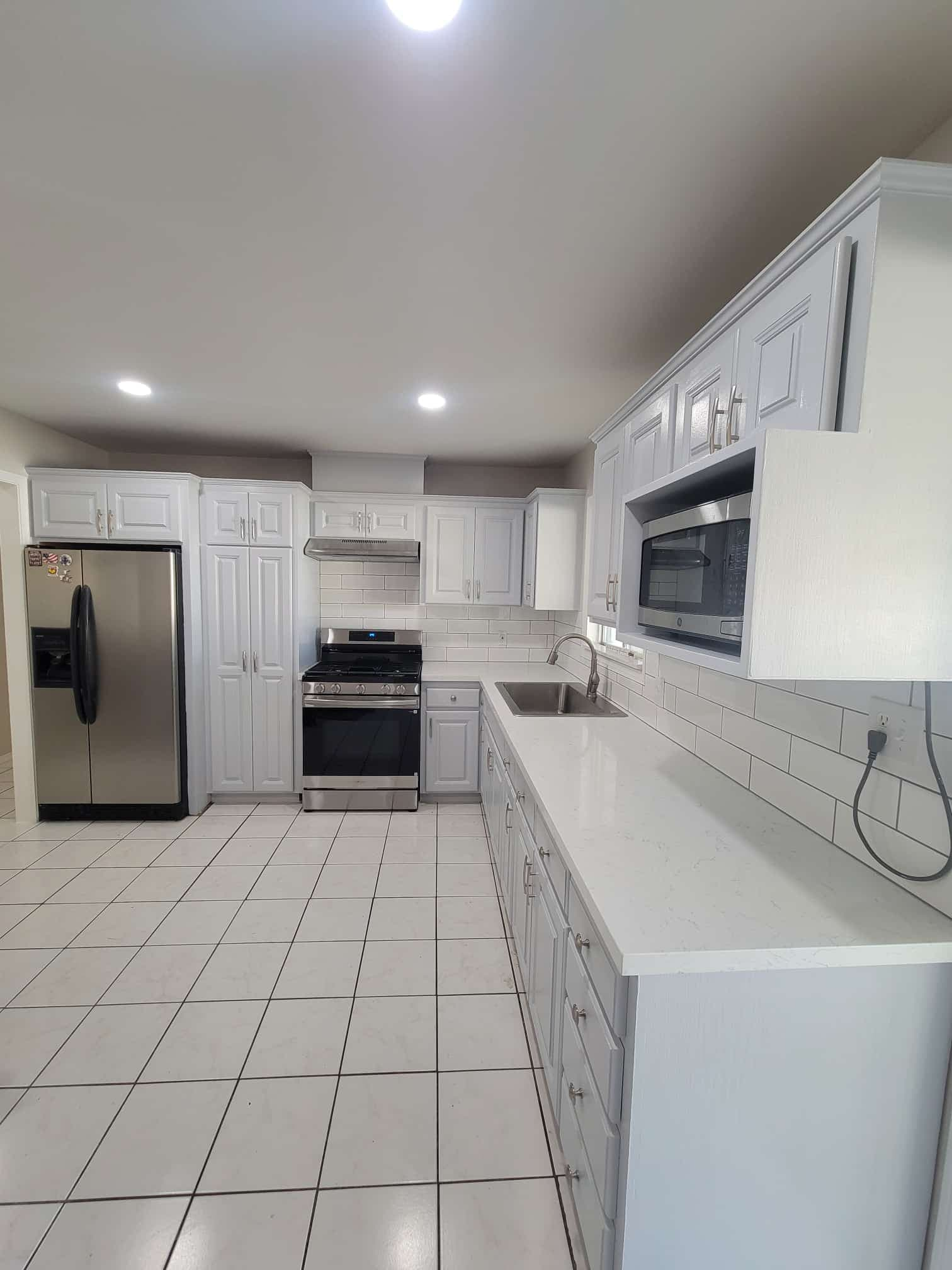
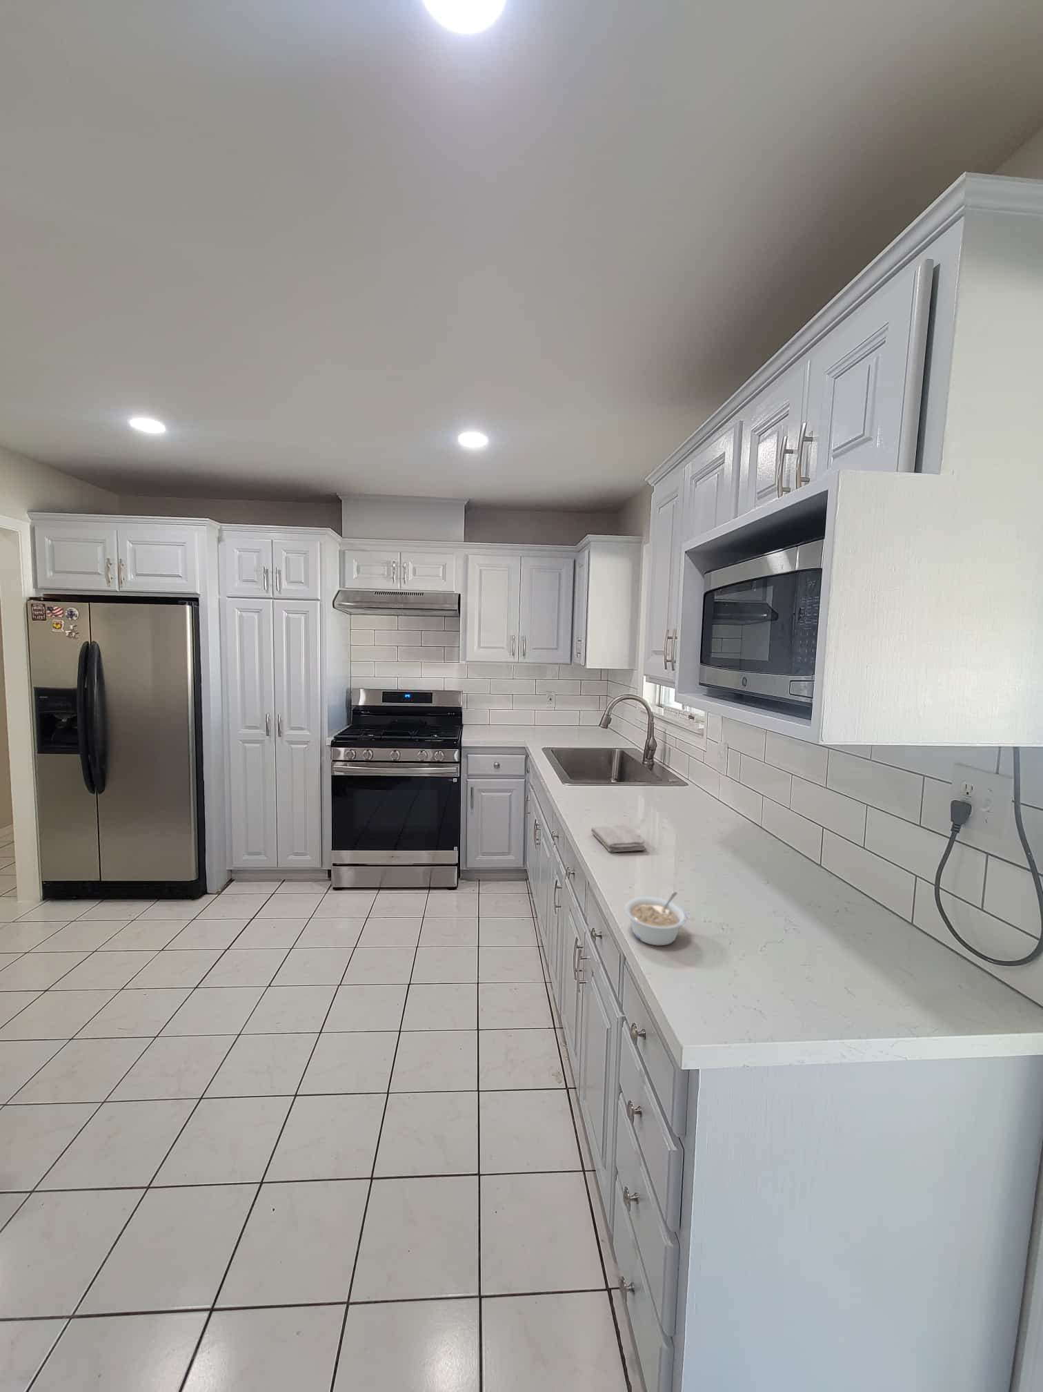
+ washcloth [589,824,646,853]
+ legume [623,891,688,946]
